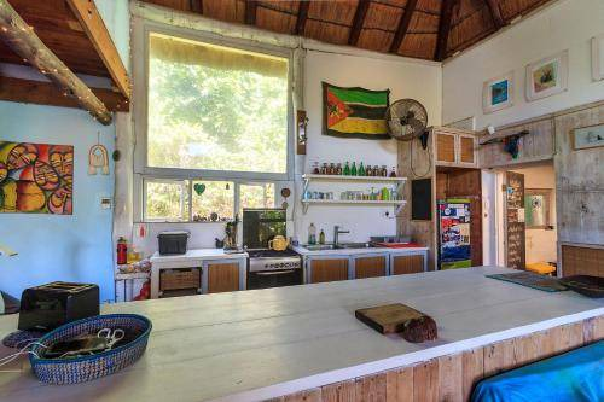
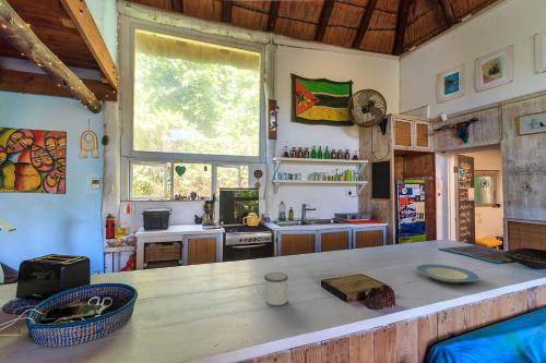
+ plate [415,263,480,285]
+ mug [256,271,289,306]
